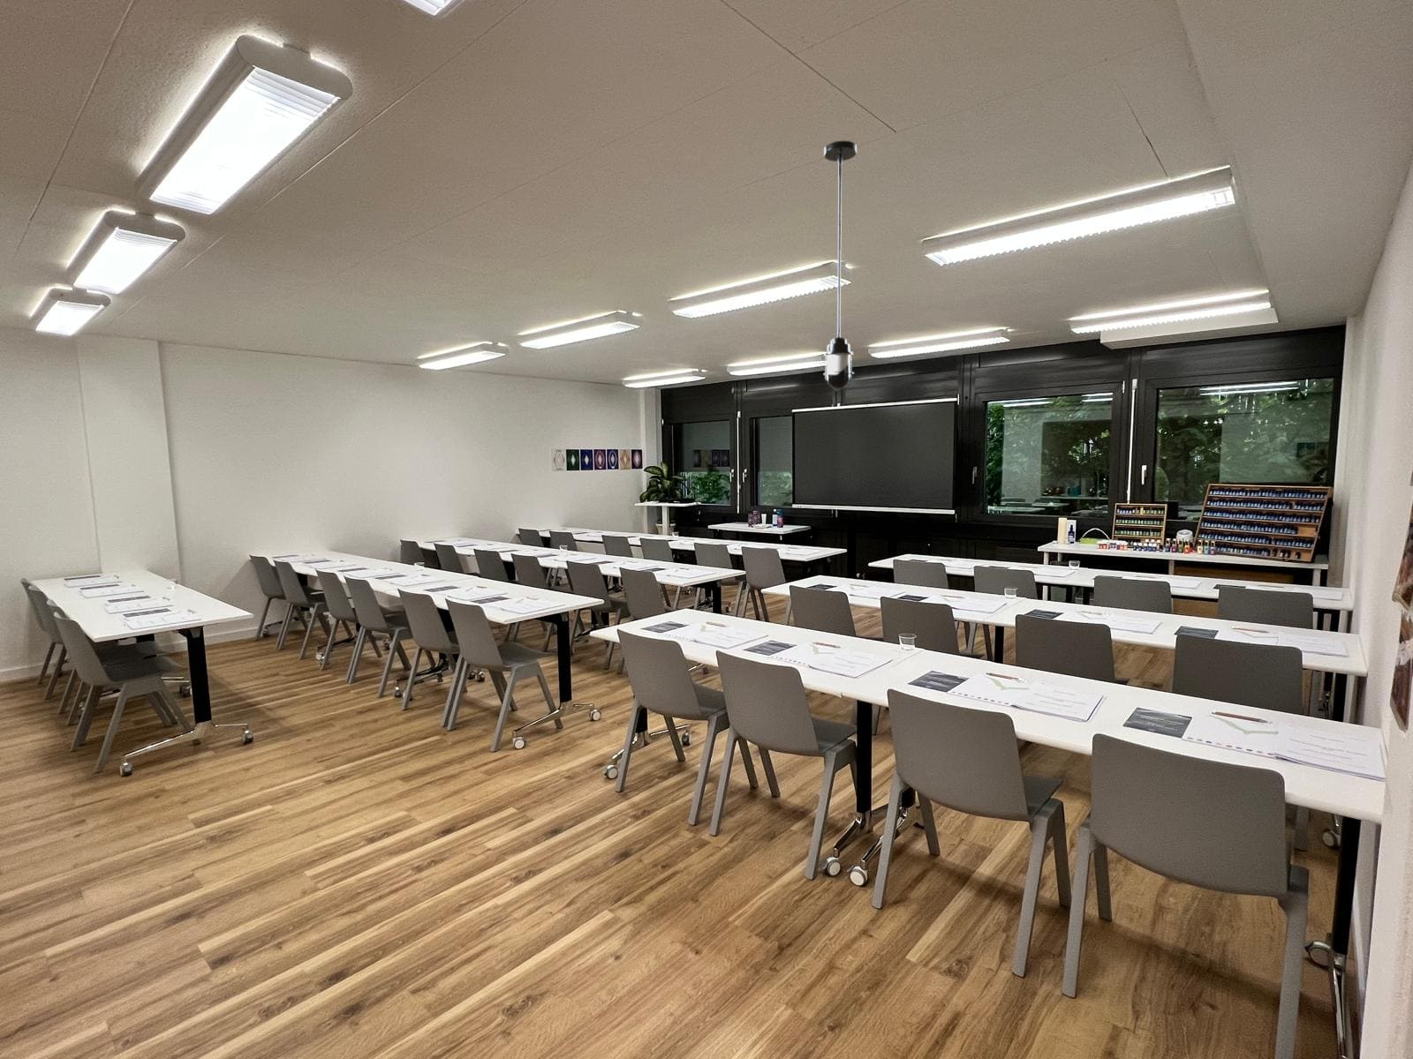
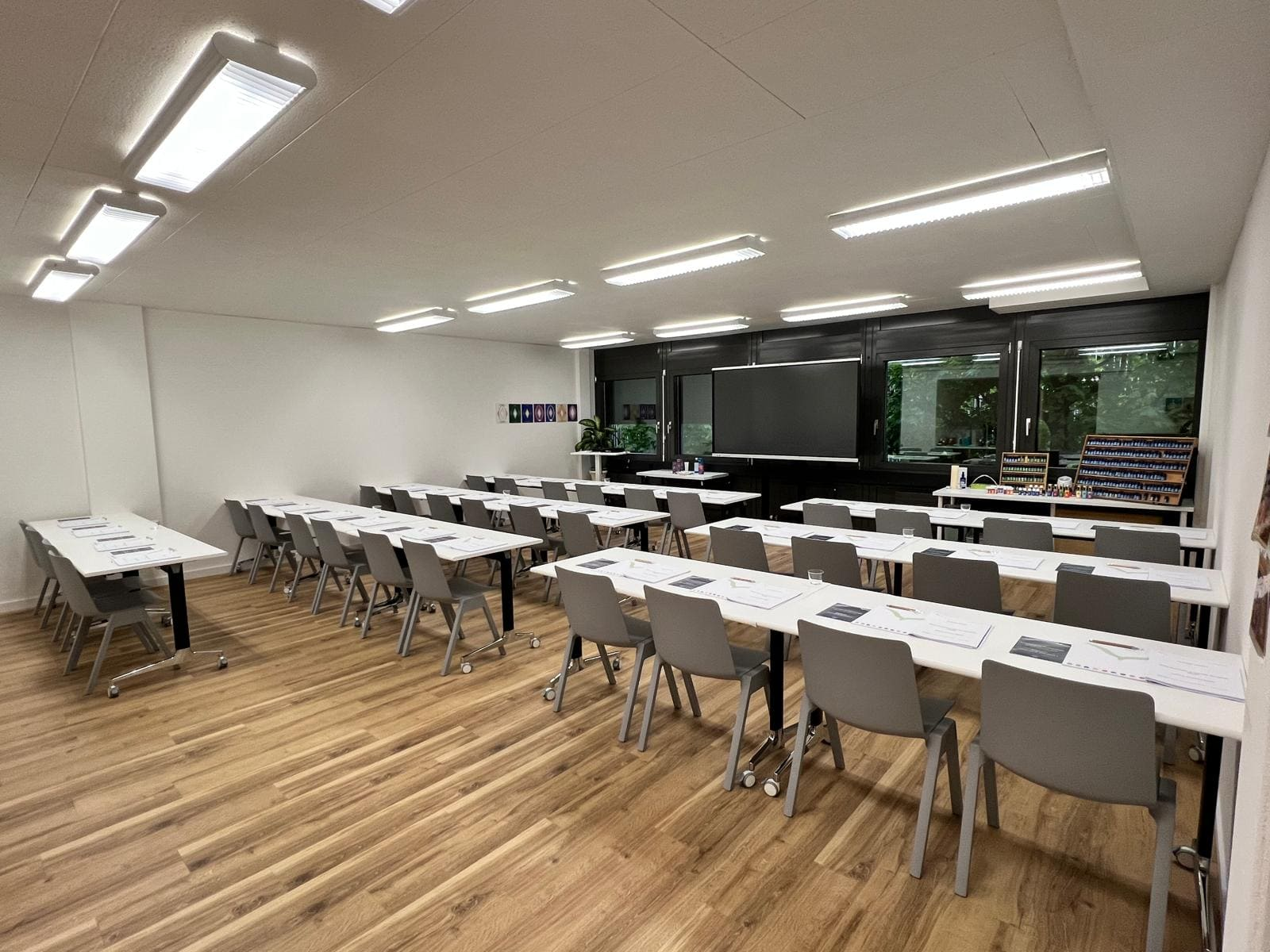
- light fixture [822,139,858,392]
